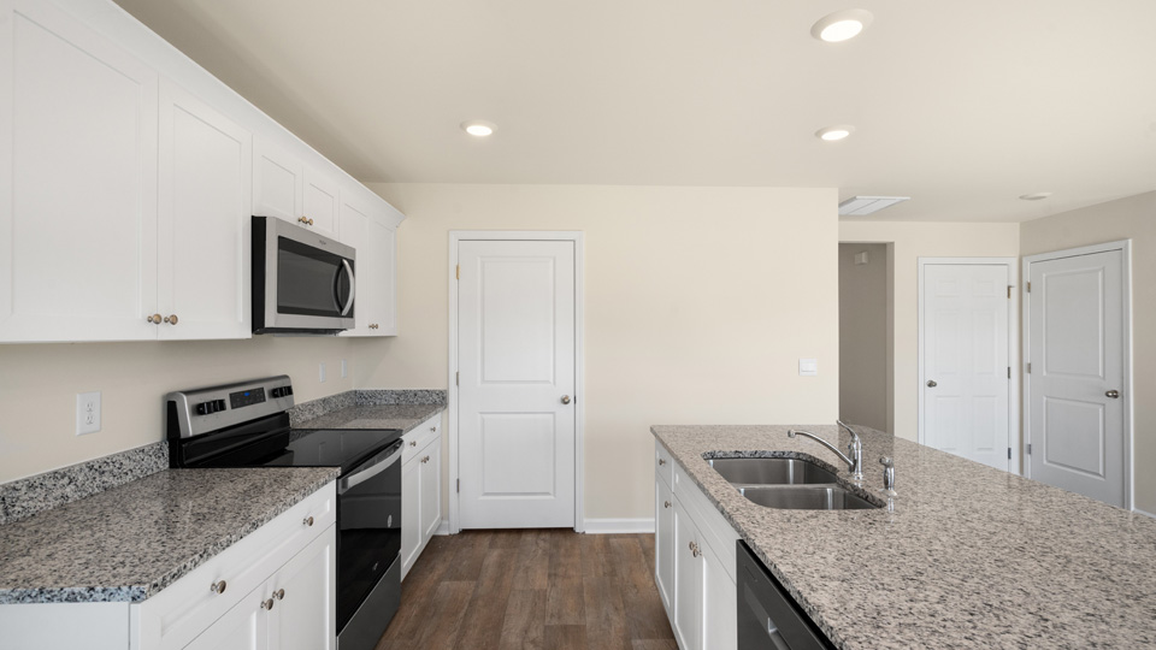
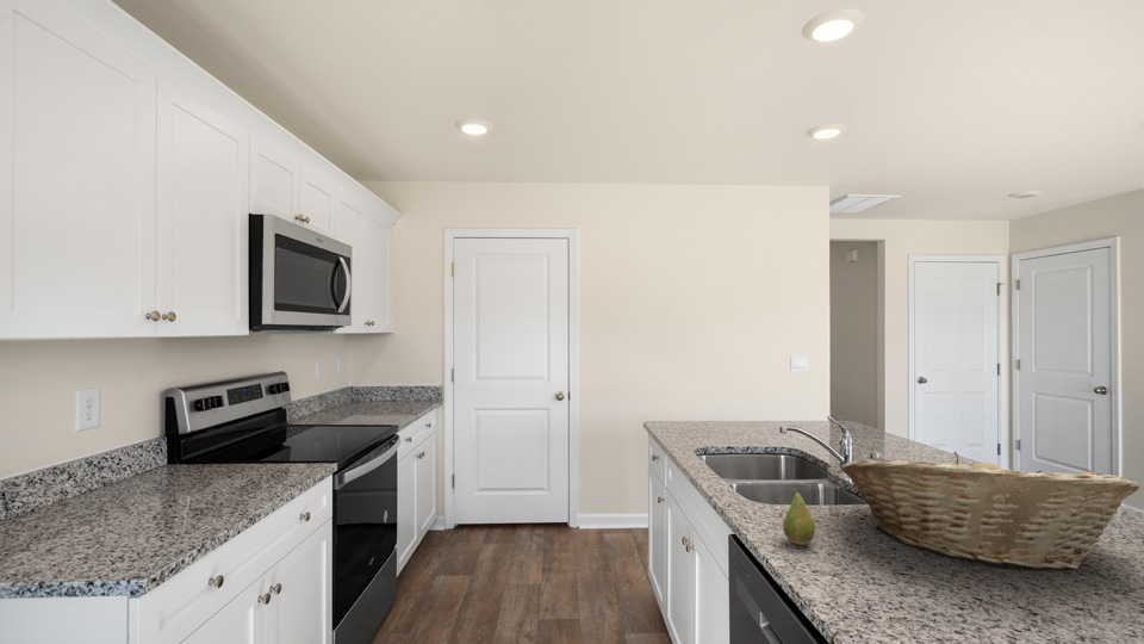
+ fruit [782,484,817,546]
+ fruit basket [839,451,1142,571]
